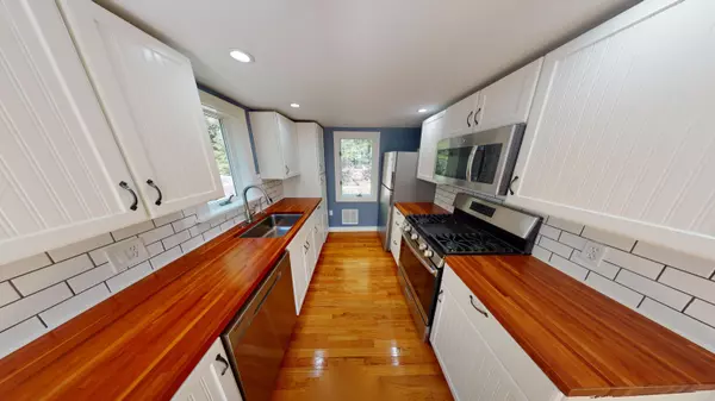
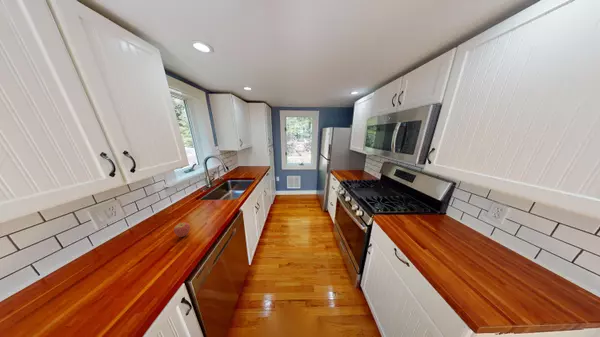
+ fruit [173,220,191,238]
